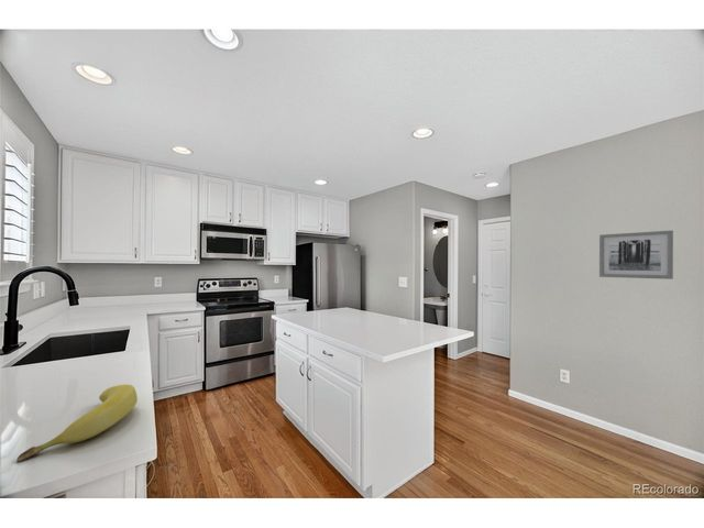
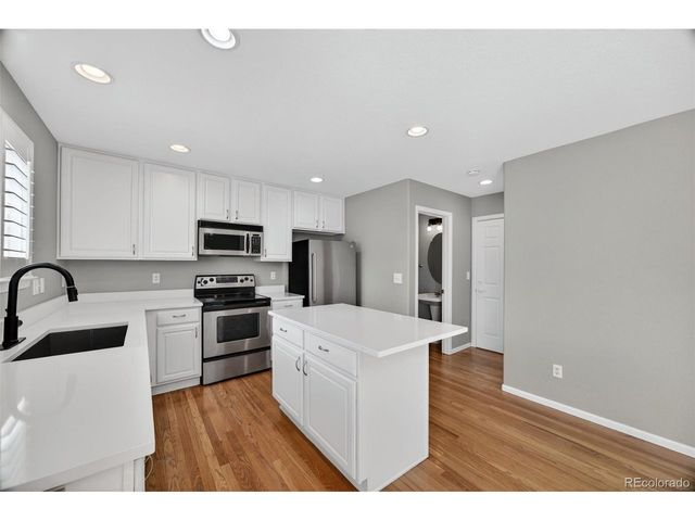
- banana [15,384,139,462]
- wall art [598,230,674,280]
